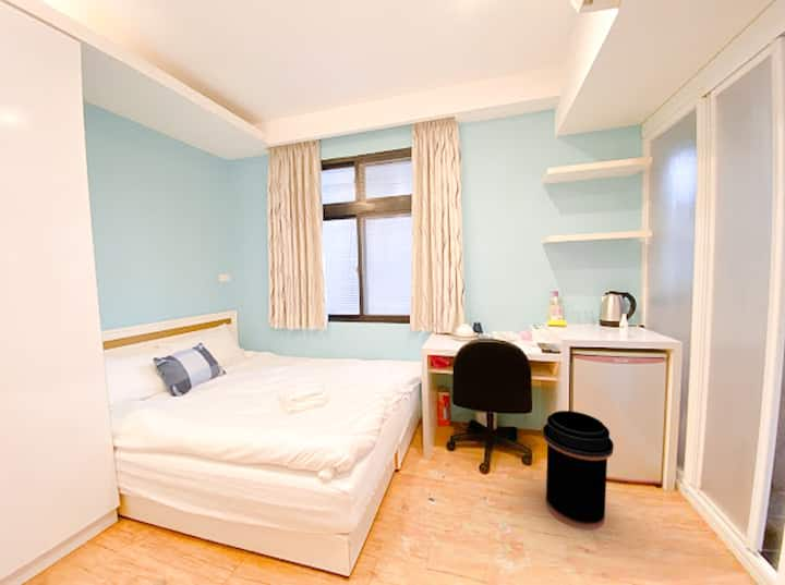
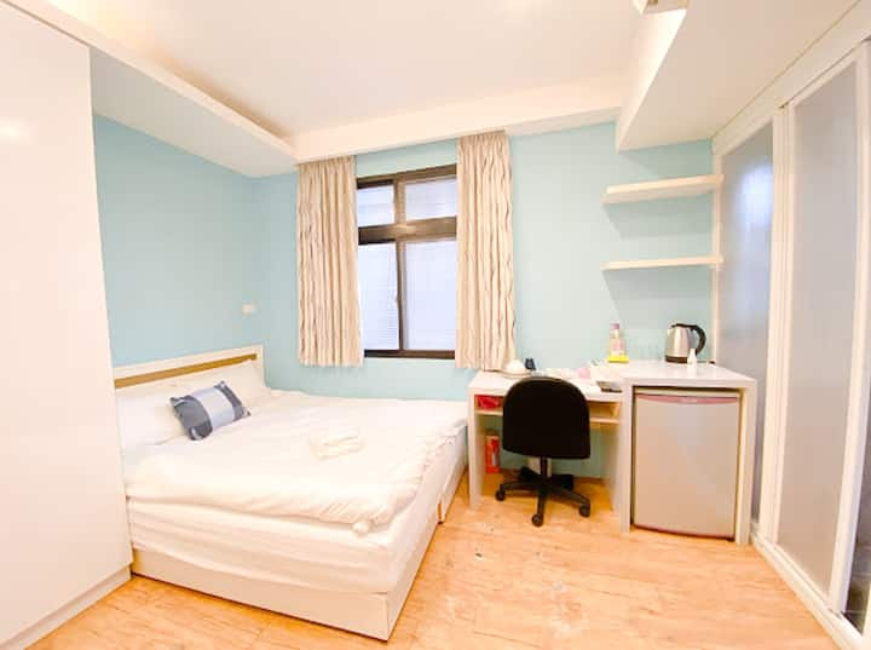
- trash can [542,410,615,532]
